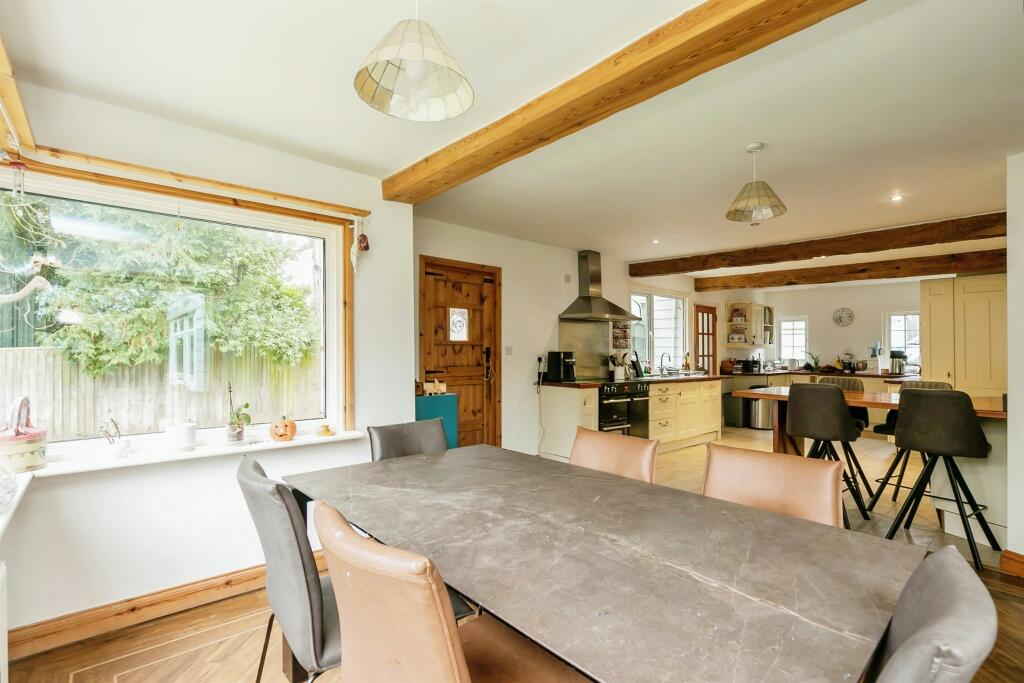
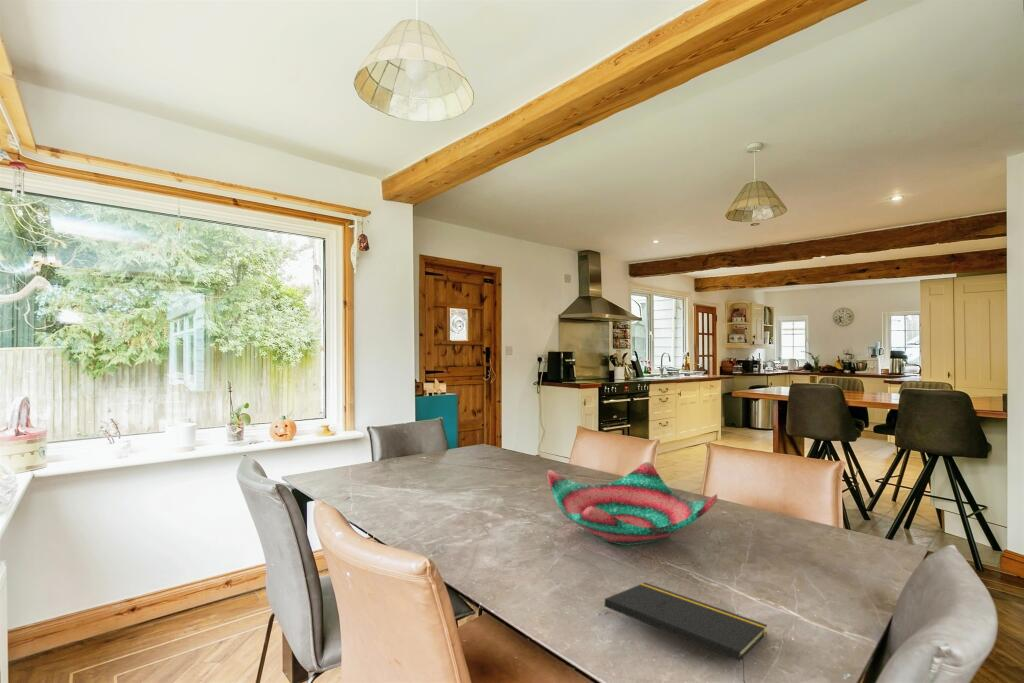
+ notepad [603,582,768,683]
+ decorative bowl [547,461,718,547]
